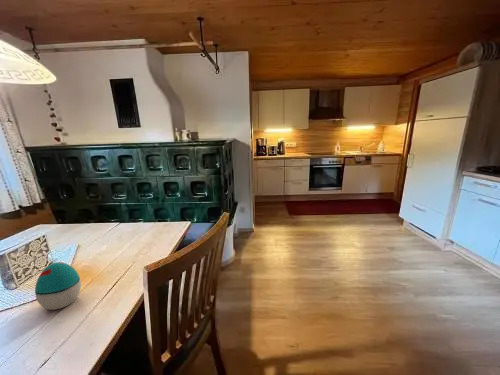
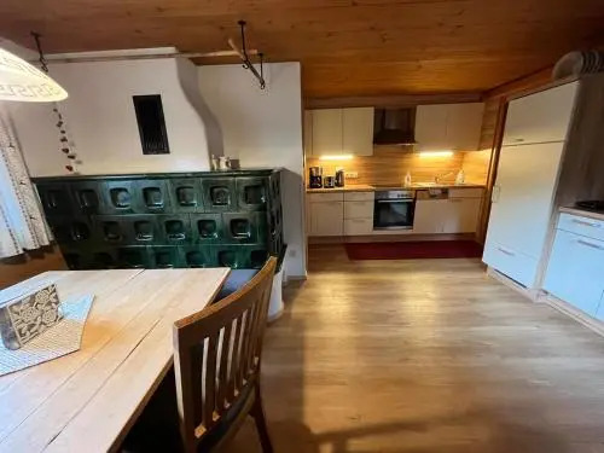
- decorative egg [34,261,82,311]
